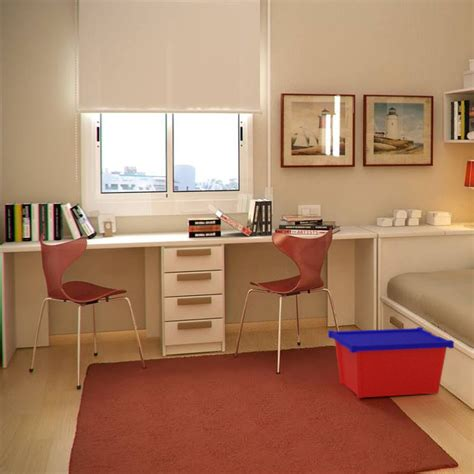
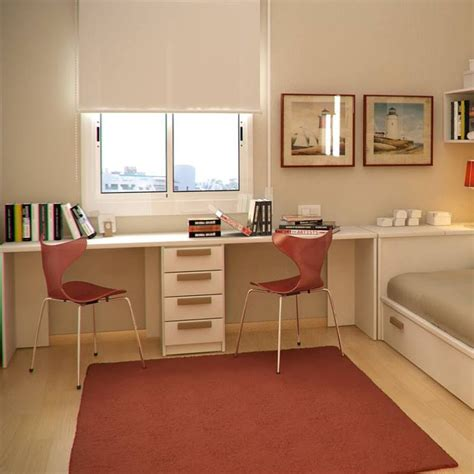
- storage bin [327,326,455,399]
